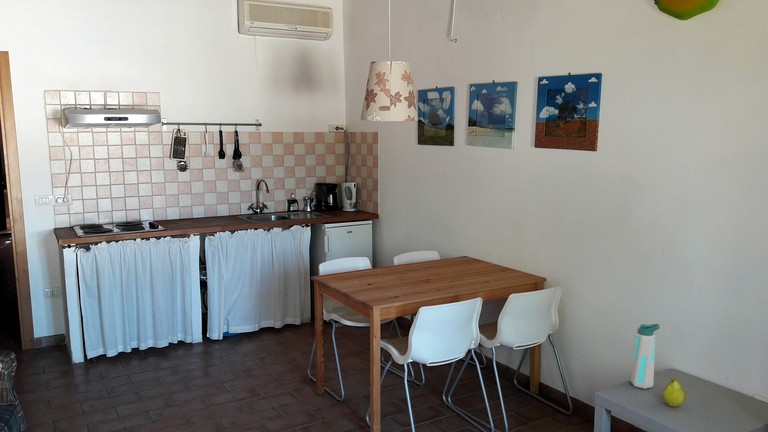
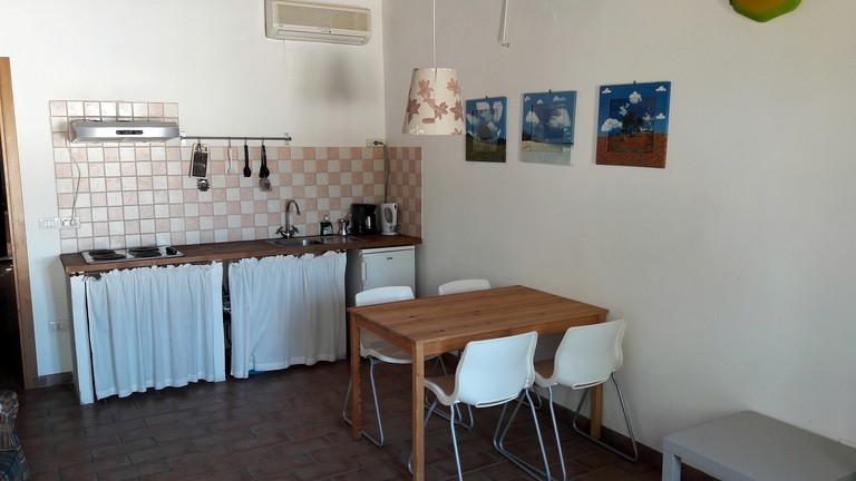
- water bottle [630,323,661,390]
- fruit [662,377,687,408]
